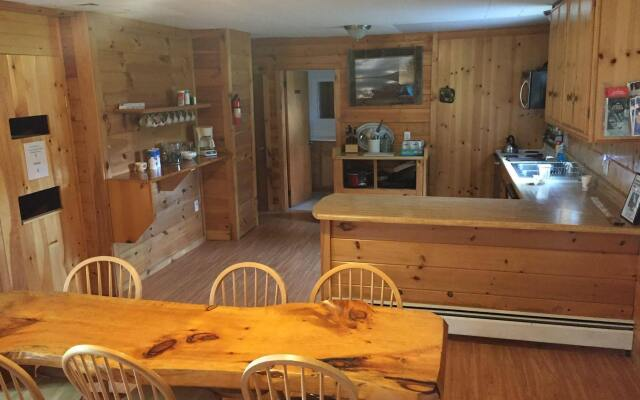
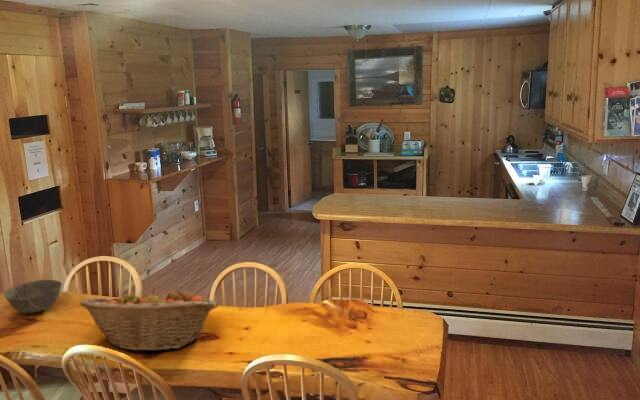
+ fruit basket [78,286,217,353]
+ bowl [3,279,63,314]
